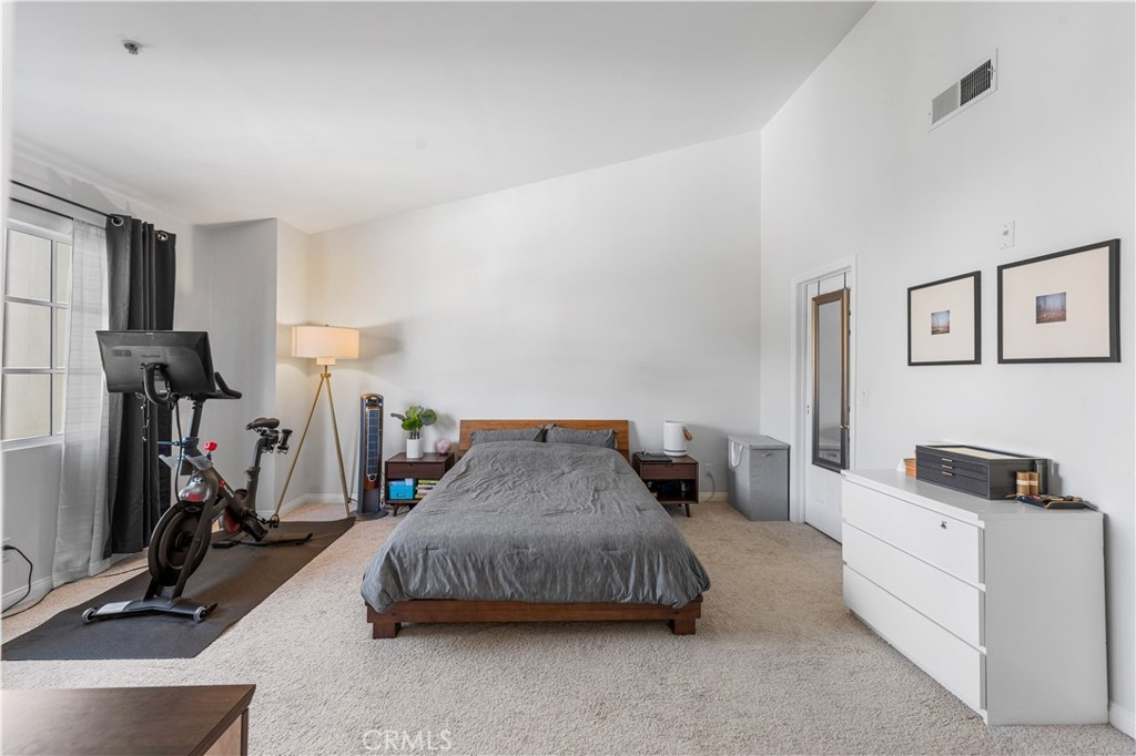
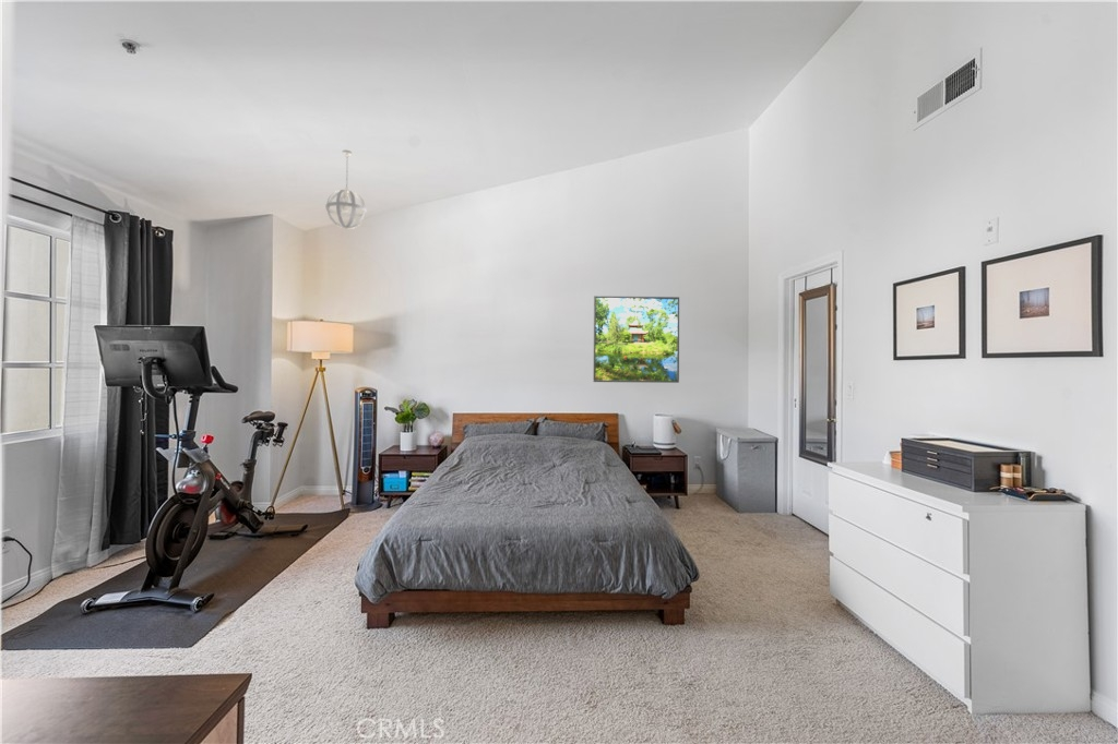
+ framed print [592,295,680,384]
+ pendant light [324,149,368,230]
